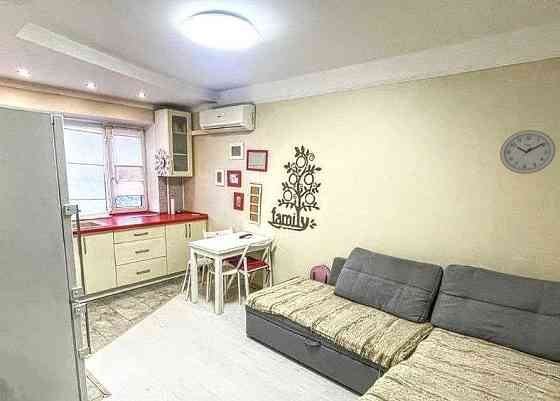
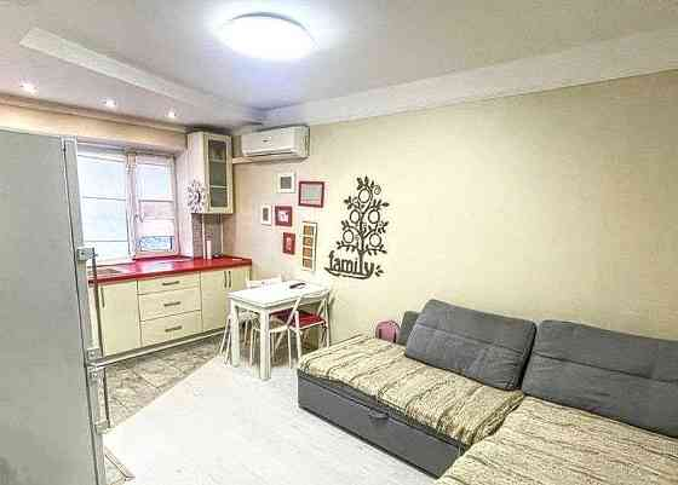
- wall clock [499,129,556,175]
